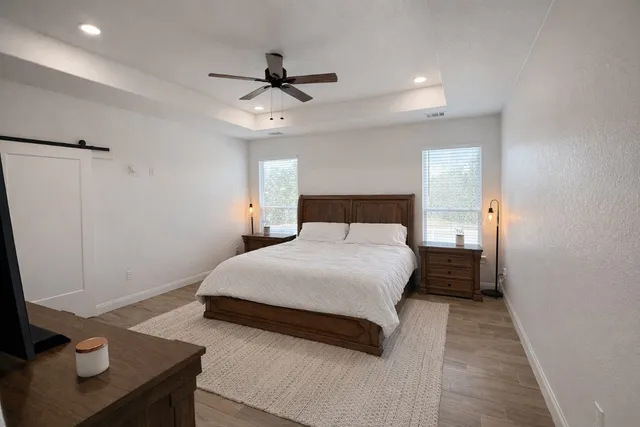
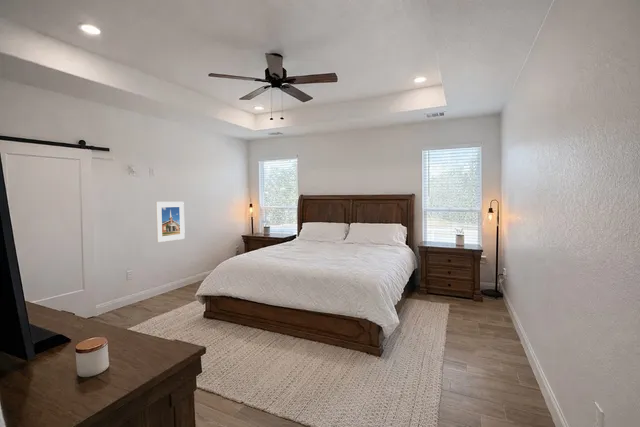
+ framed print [155,201,186,243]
